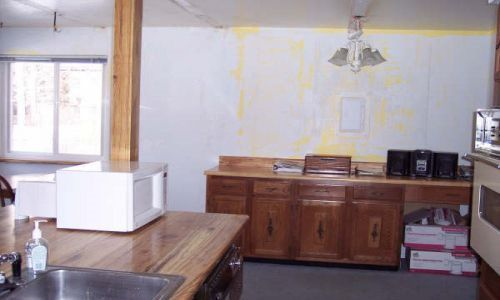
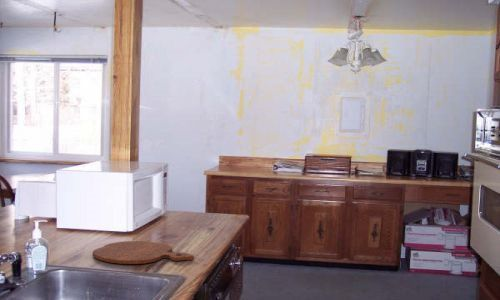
+ cutting board [91,240,195,265]
